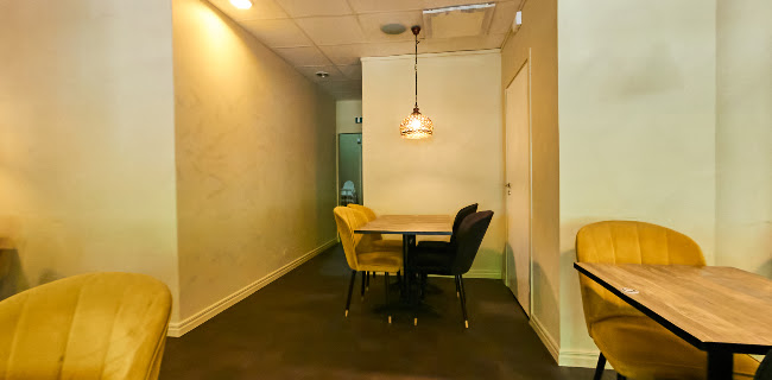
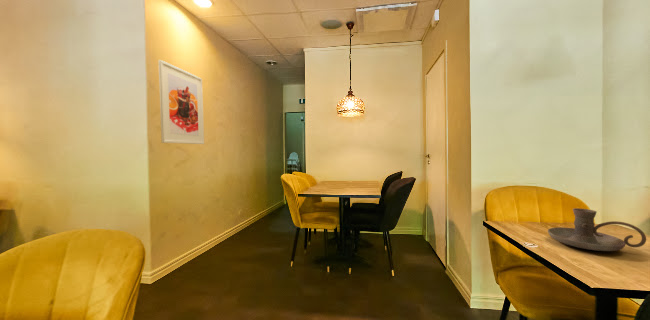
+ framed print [157,59,205,145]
+ candle holder [547,207,647,252]
